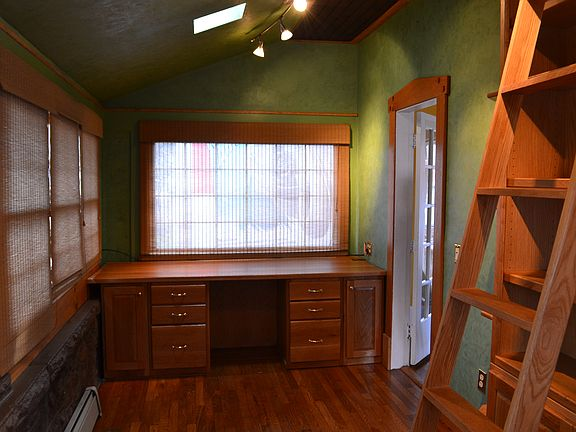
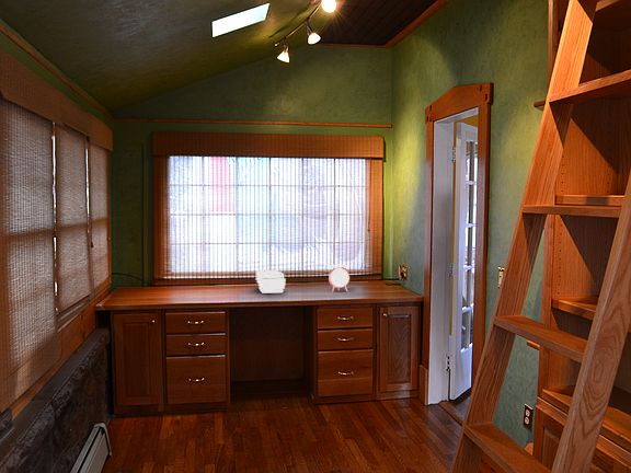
+ alarm clock [328,263,351,292]
+ book stack [254,269,287,295]
